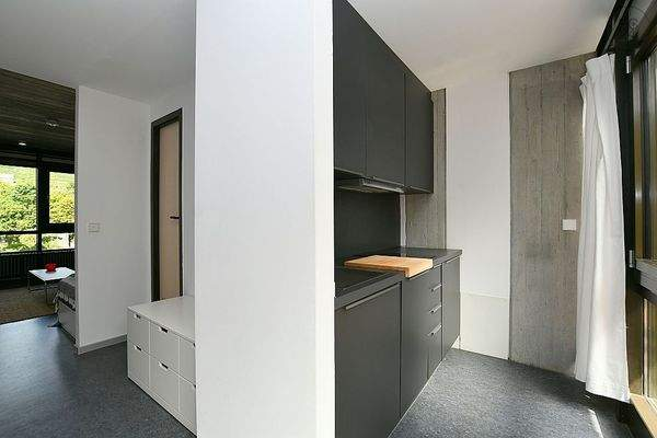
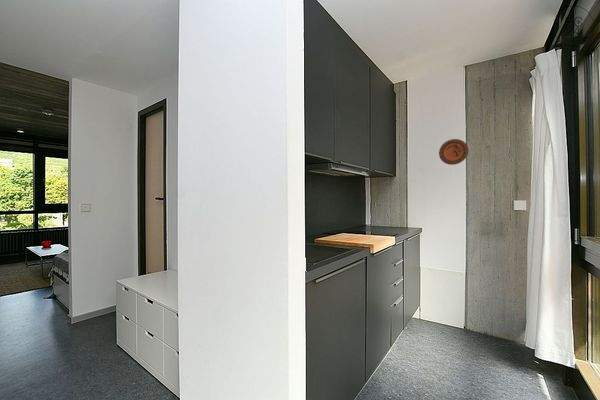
+ decorative plate [438,138,469,166]
